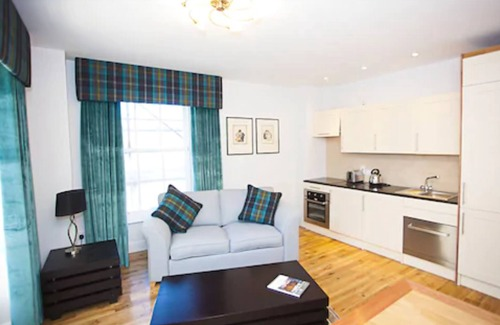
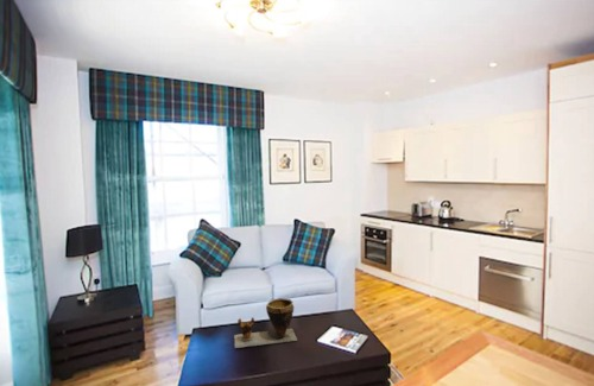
+ clay pot [233,297,298,349]
